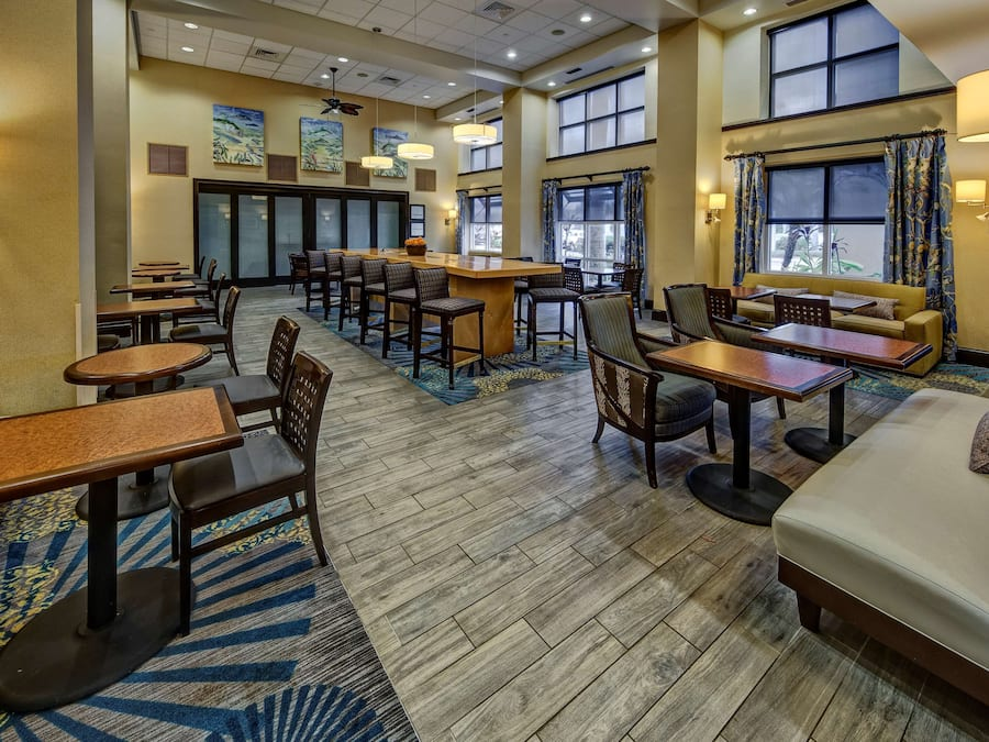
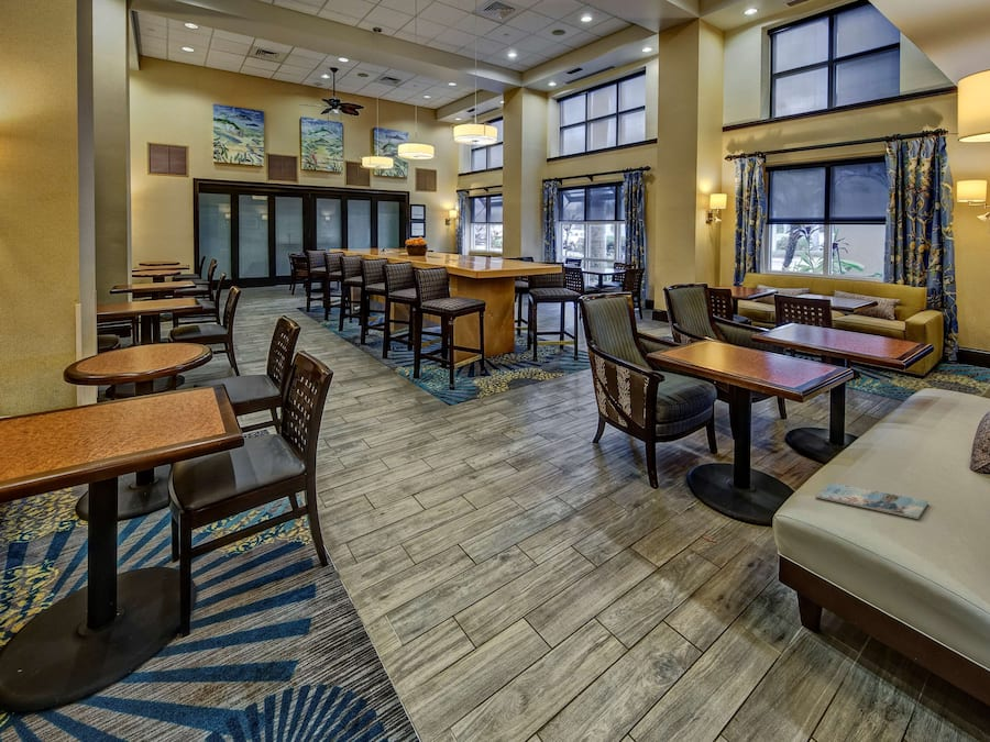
+ magazine [814,483,930,520]
